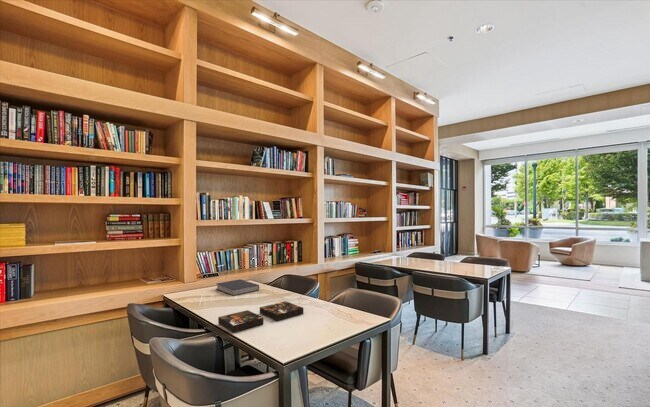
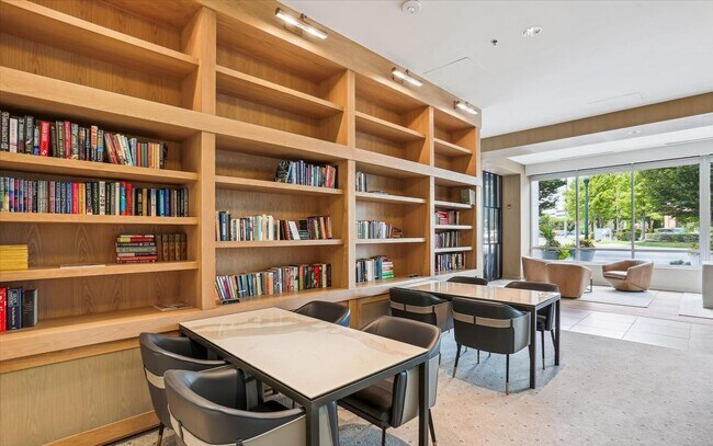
- book [215,278,260,297]
- board game [217,300,304,333]
